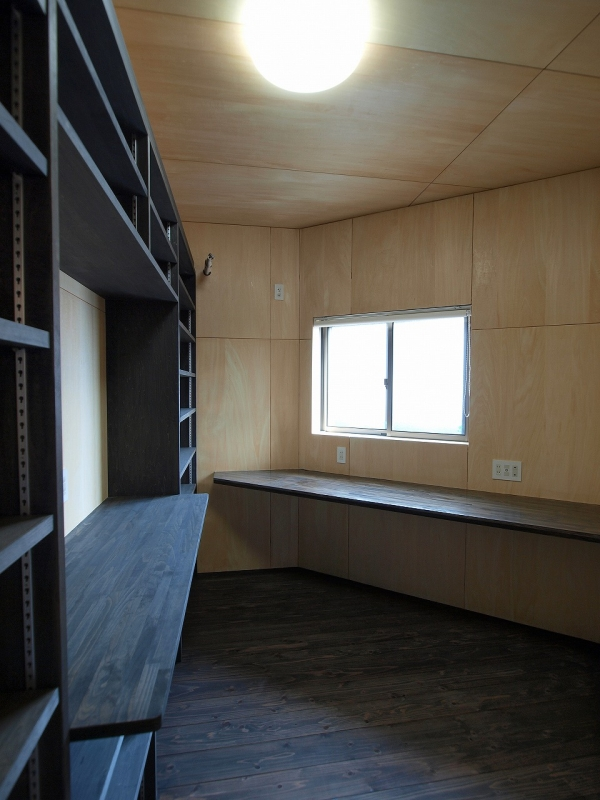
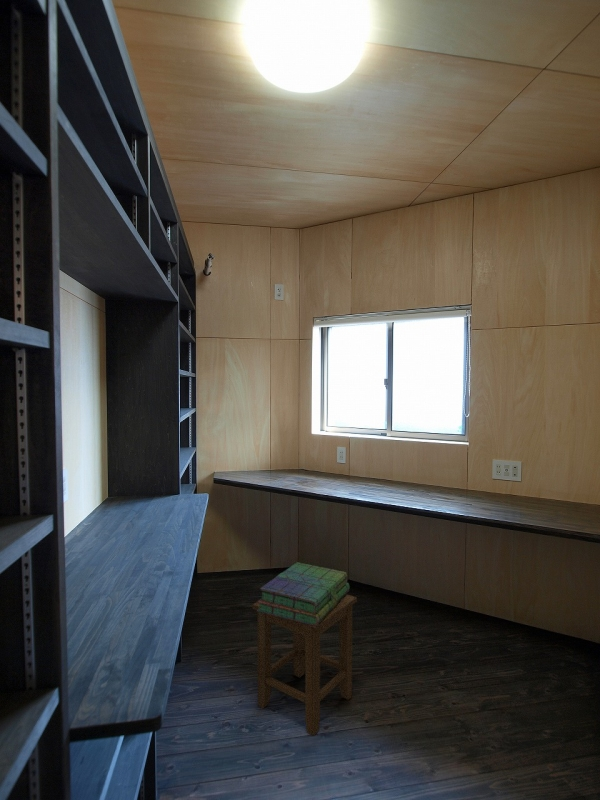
+ stack of books [256,561,350,626]
+ stool [252,593,358,736]
